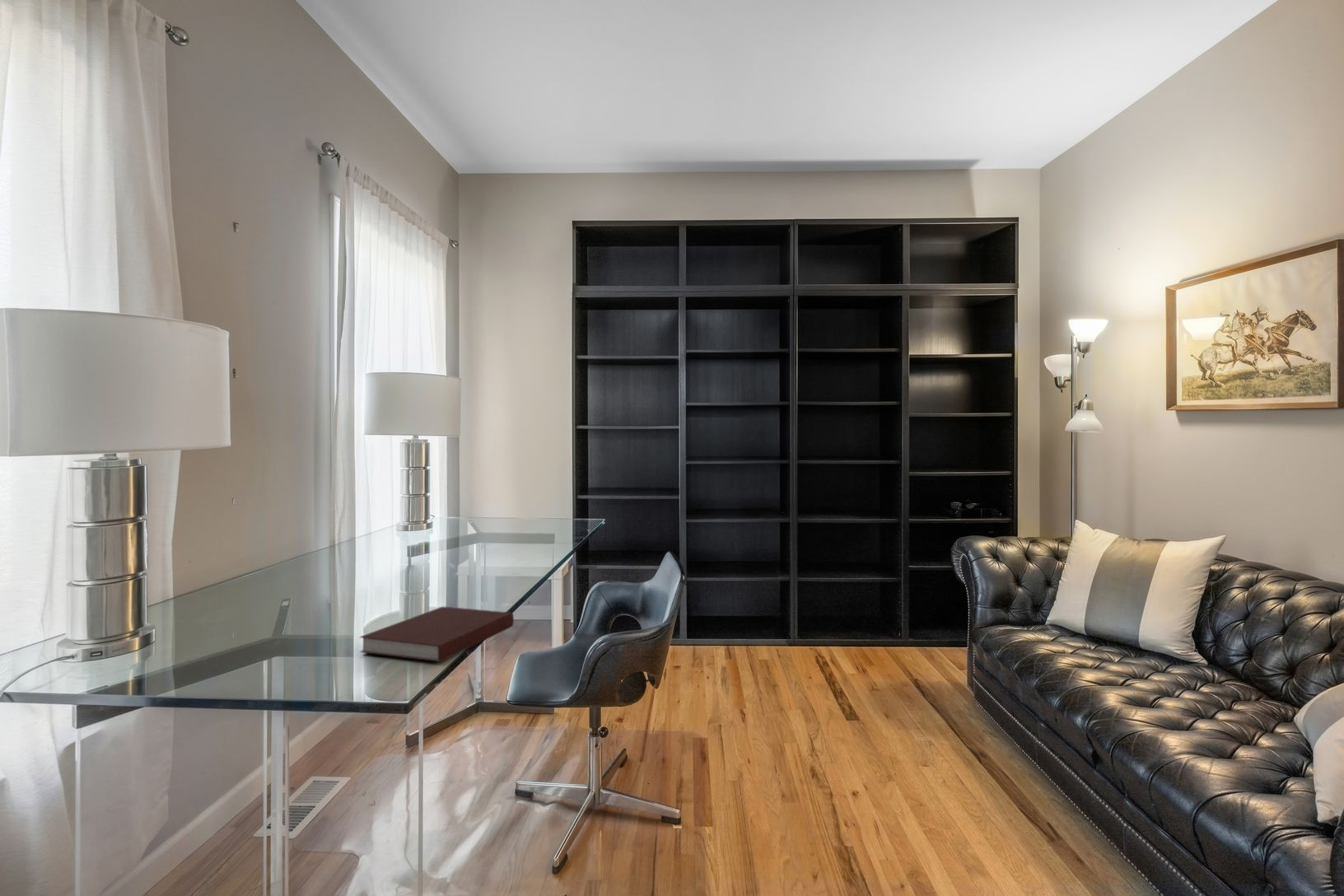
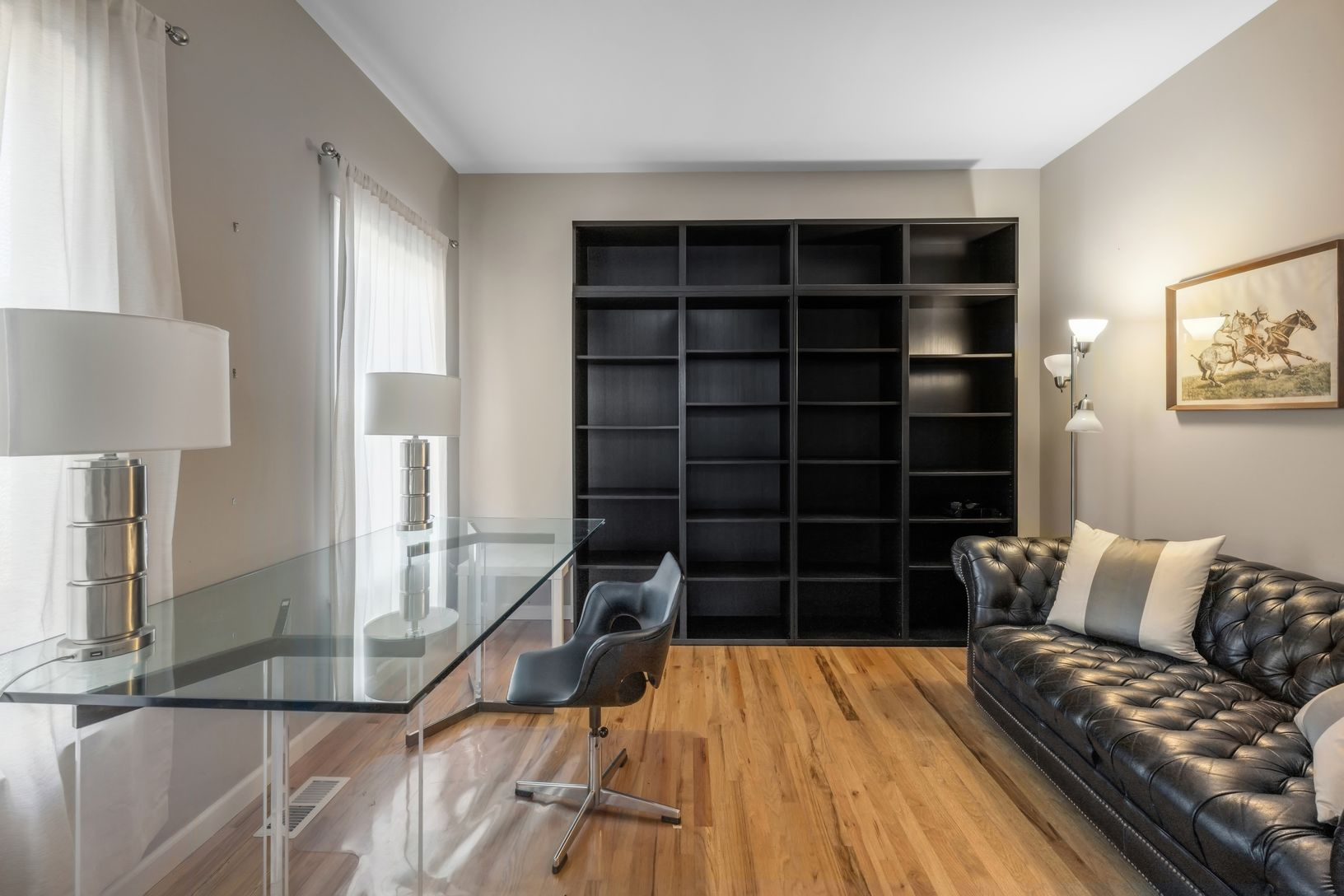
- notebook [359,605,515,663]
